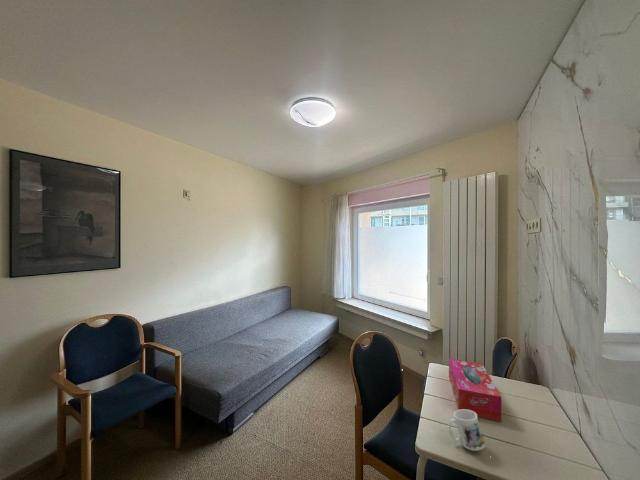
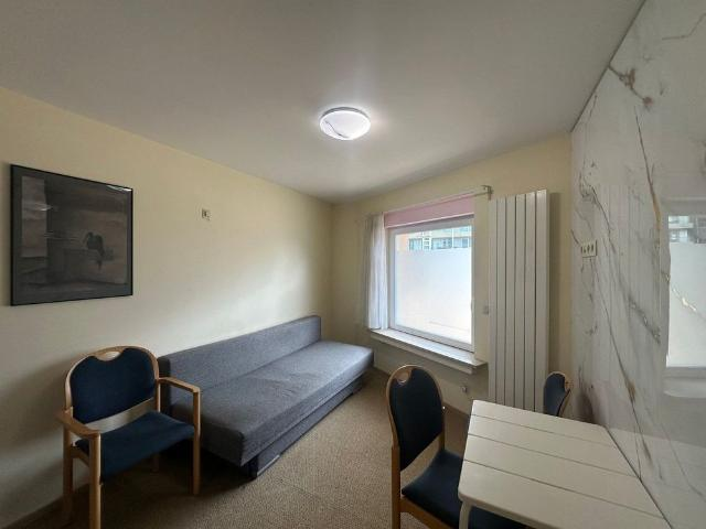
- mug [448,409,486,452]
- tissue box [448,358,503,423]
